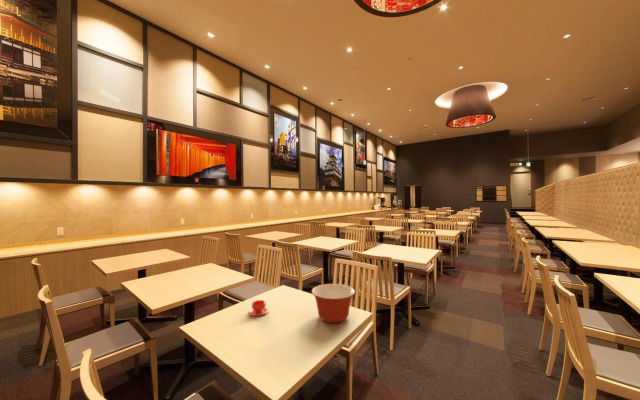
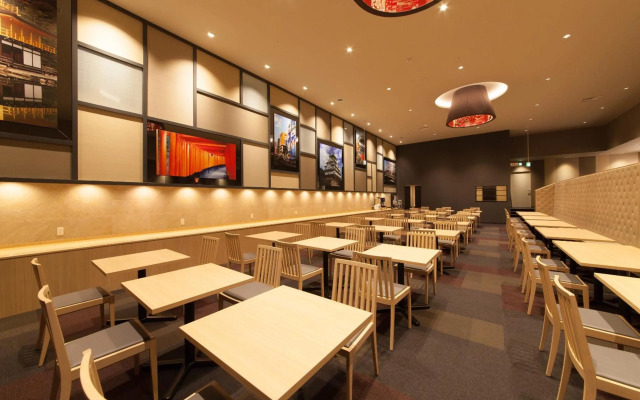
- mixing bowl [311,283,356,324]
- teacup [248,299,269,317]
